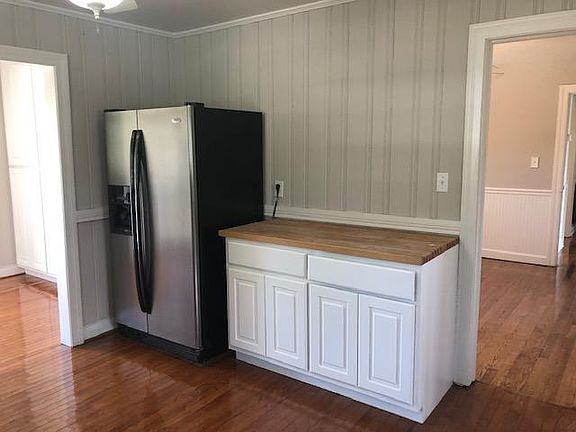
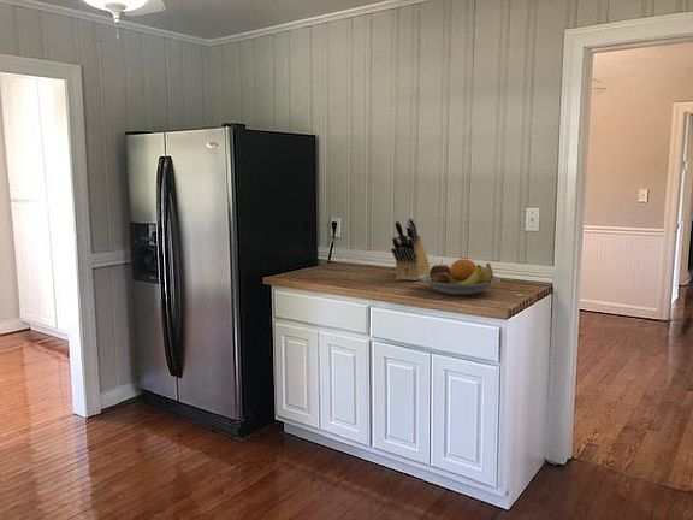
+ knife block [390,217,431,282]
+ fruit bowl [419,258,500,296]
